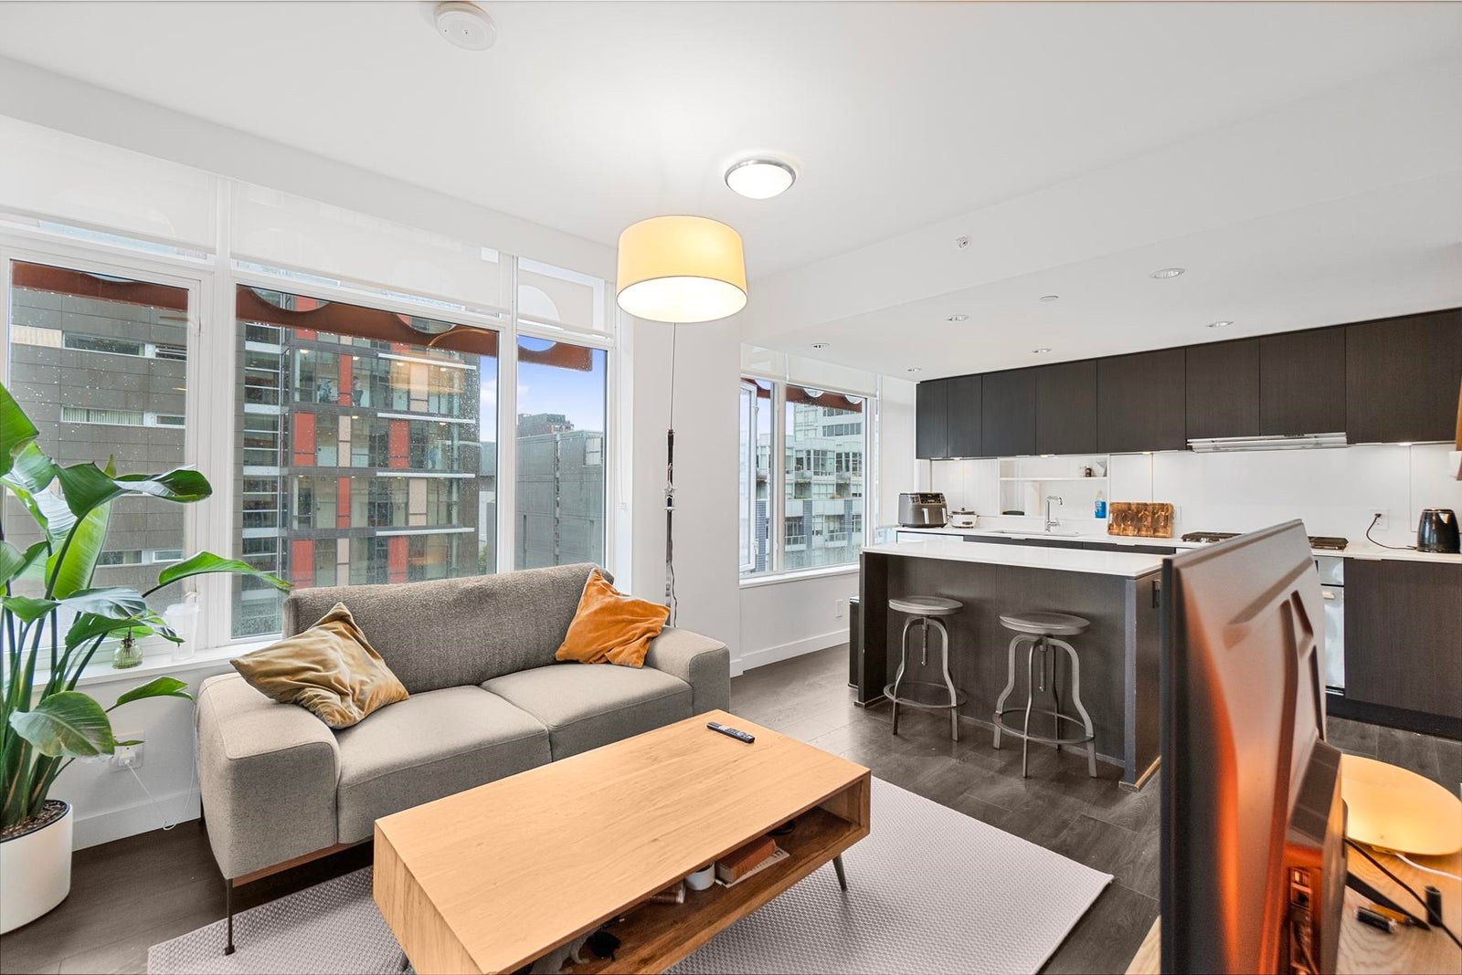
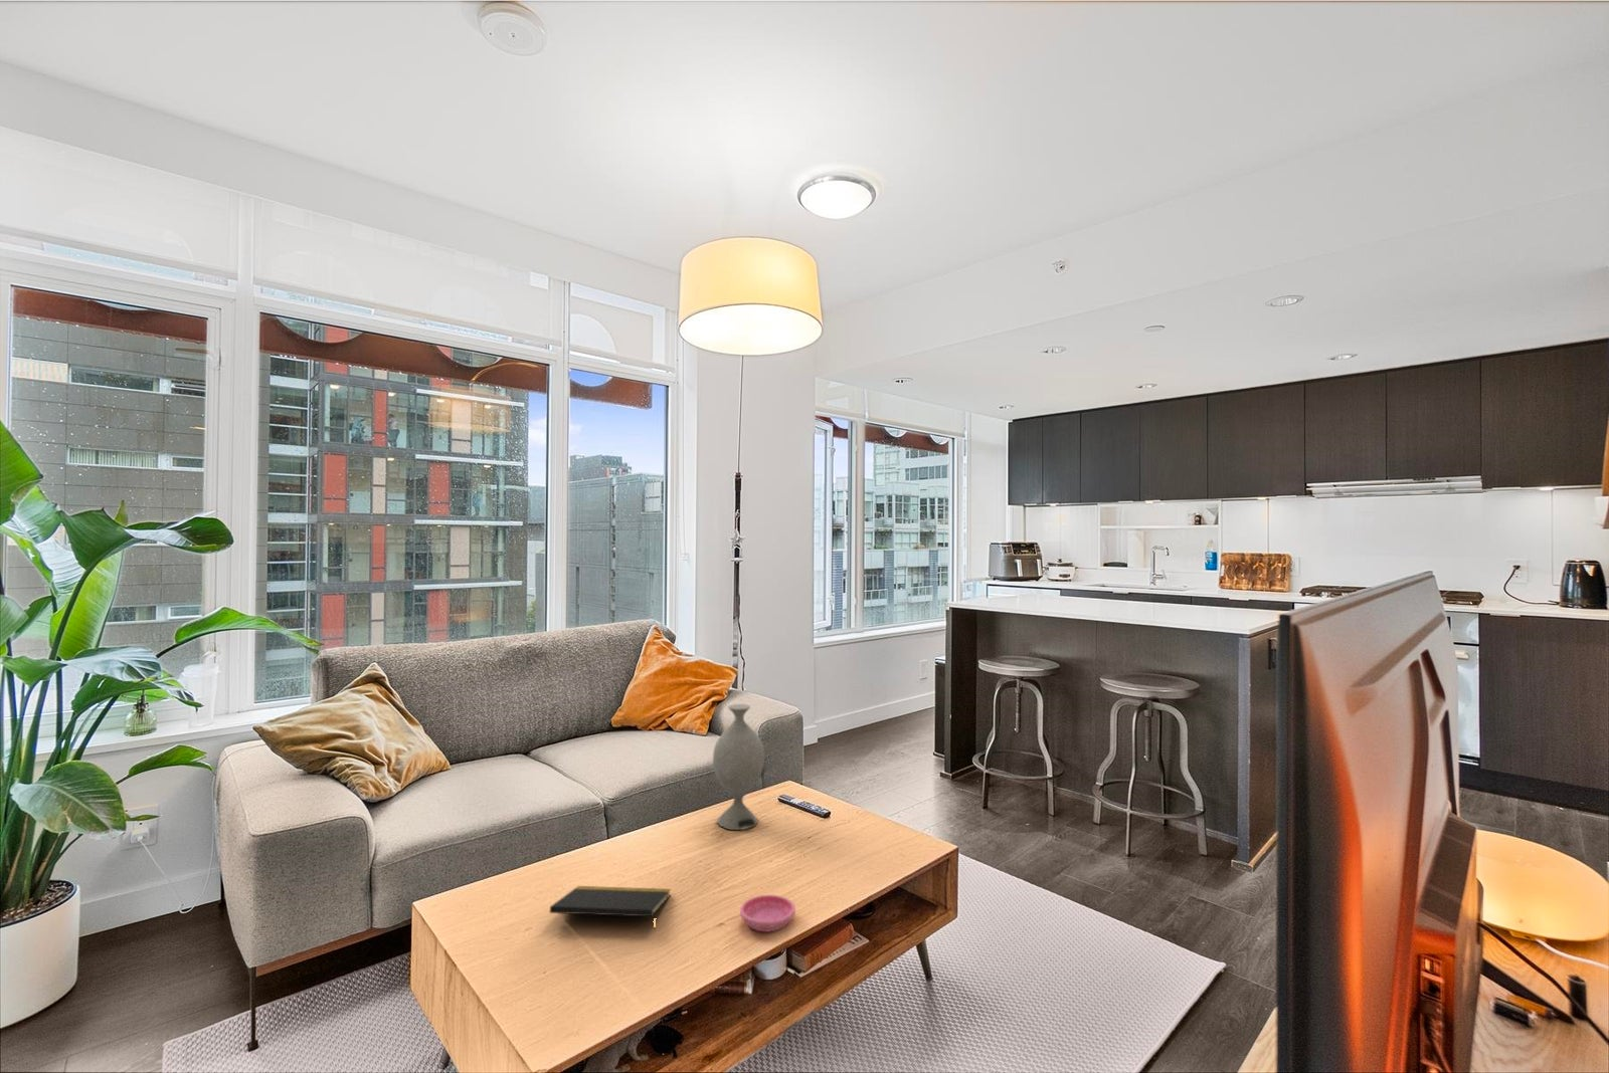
+ decorative vase [712,703,766,831]
+ notepad [549,885,672,933]
+ saucer [739,895,797,933]
